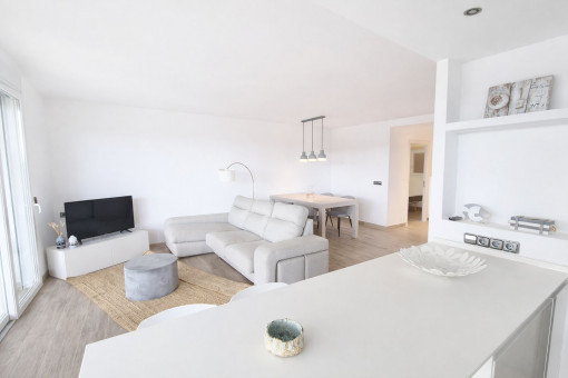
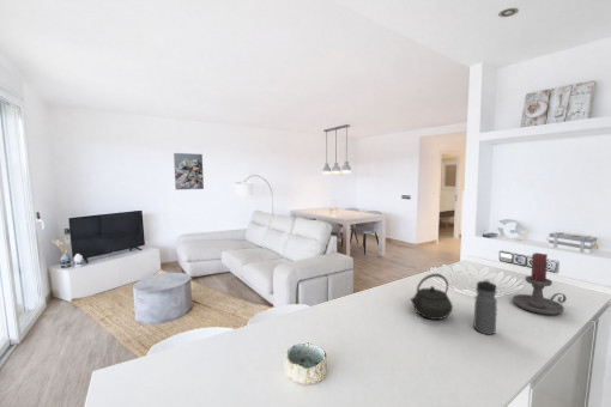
+ water bottle [473,278,498,335]
+ wall art [173,152,205,190]
+ kettle [410,273,454,321]
+ candle holder [512,251,568,316]
